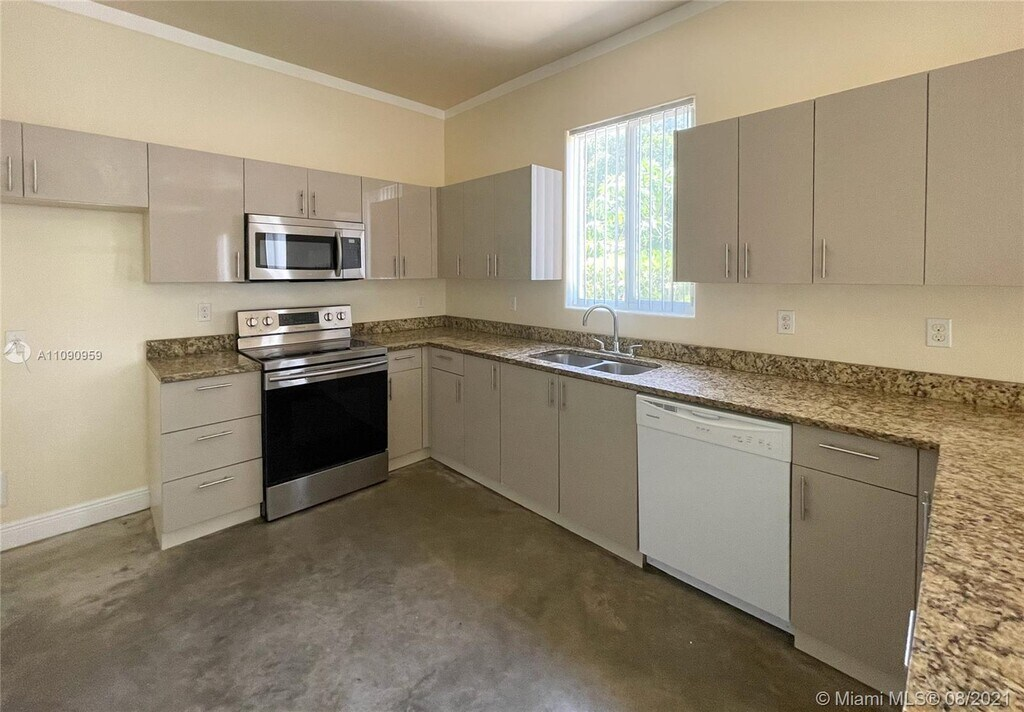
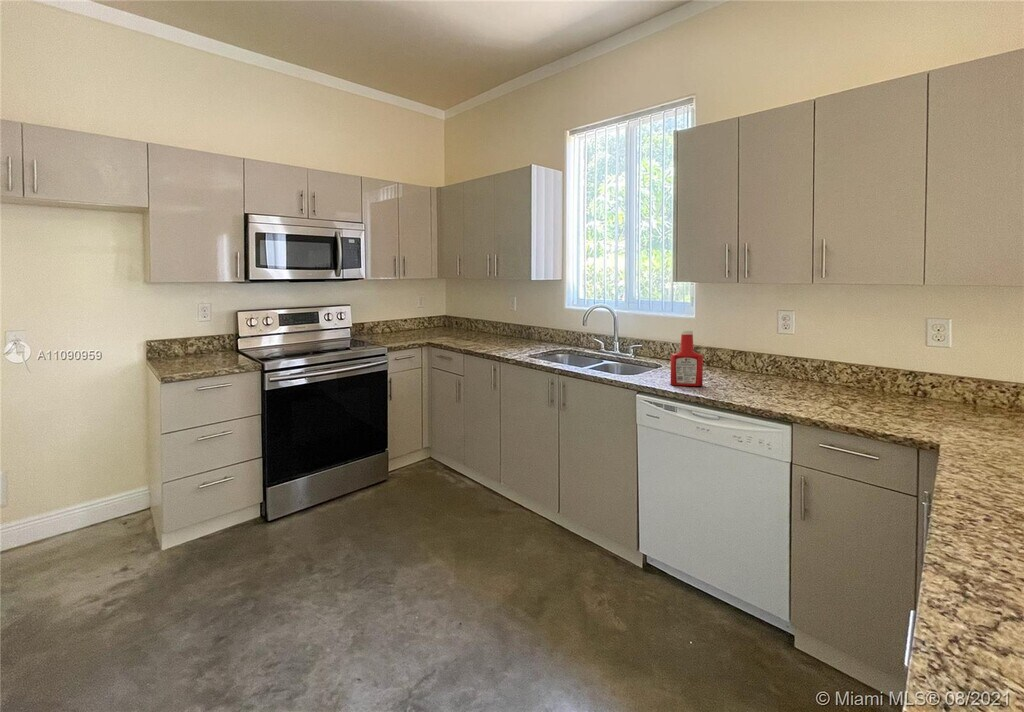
+ soap bottle [670,330,704,387]
